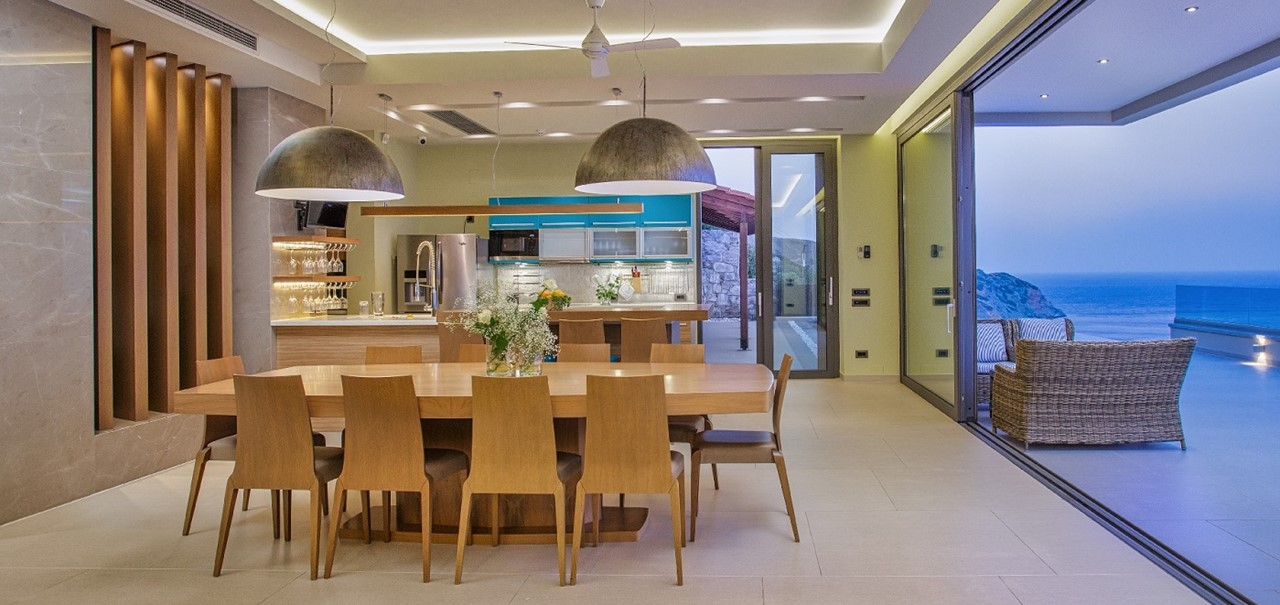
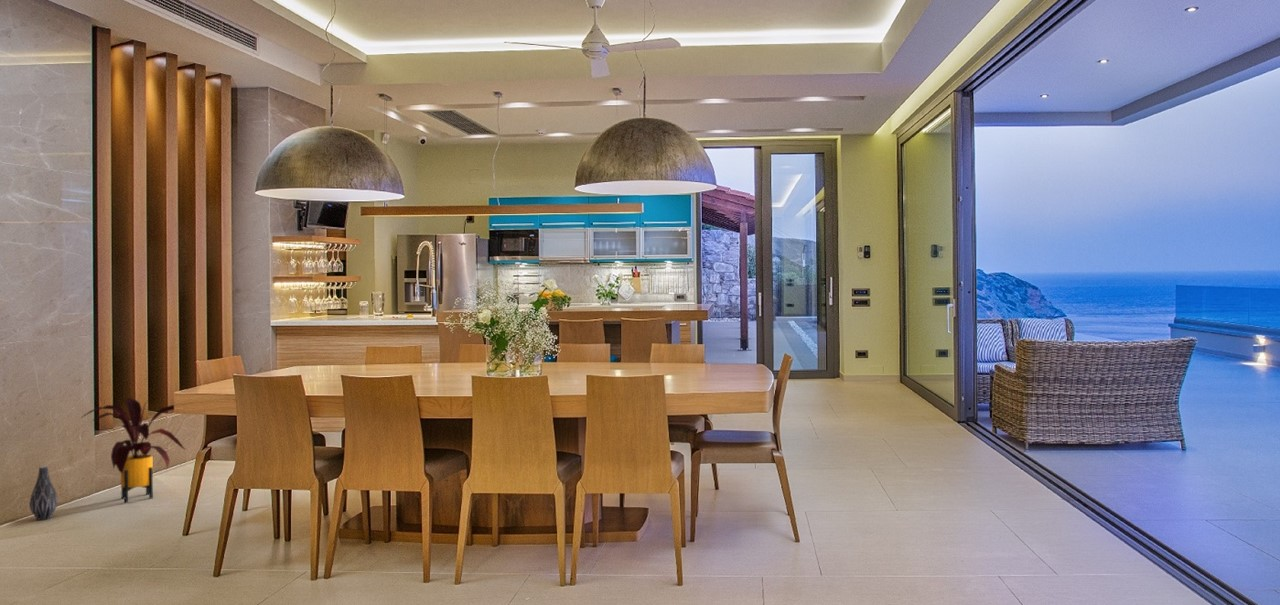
+ house plant [81,397,187,504]
+ vase [28,465,58,521]
